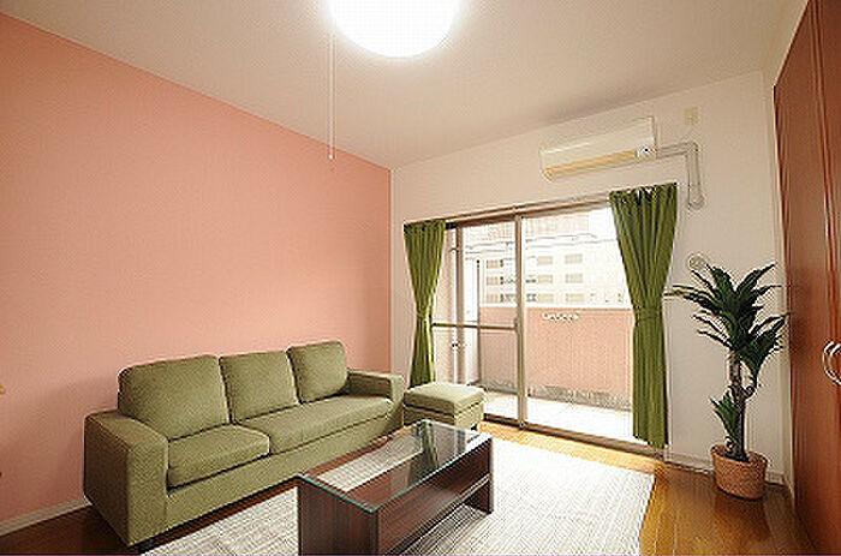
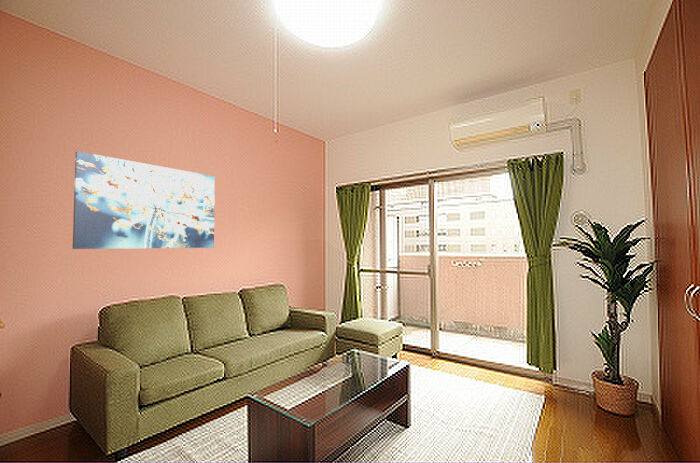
+ wall art [72,150,216,250]
